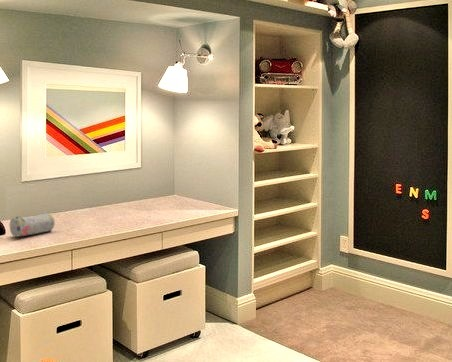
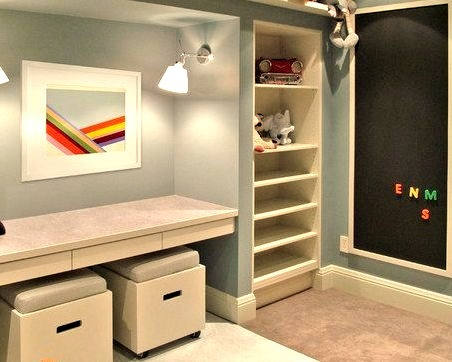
- pencil case [9,212,56,237]
